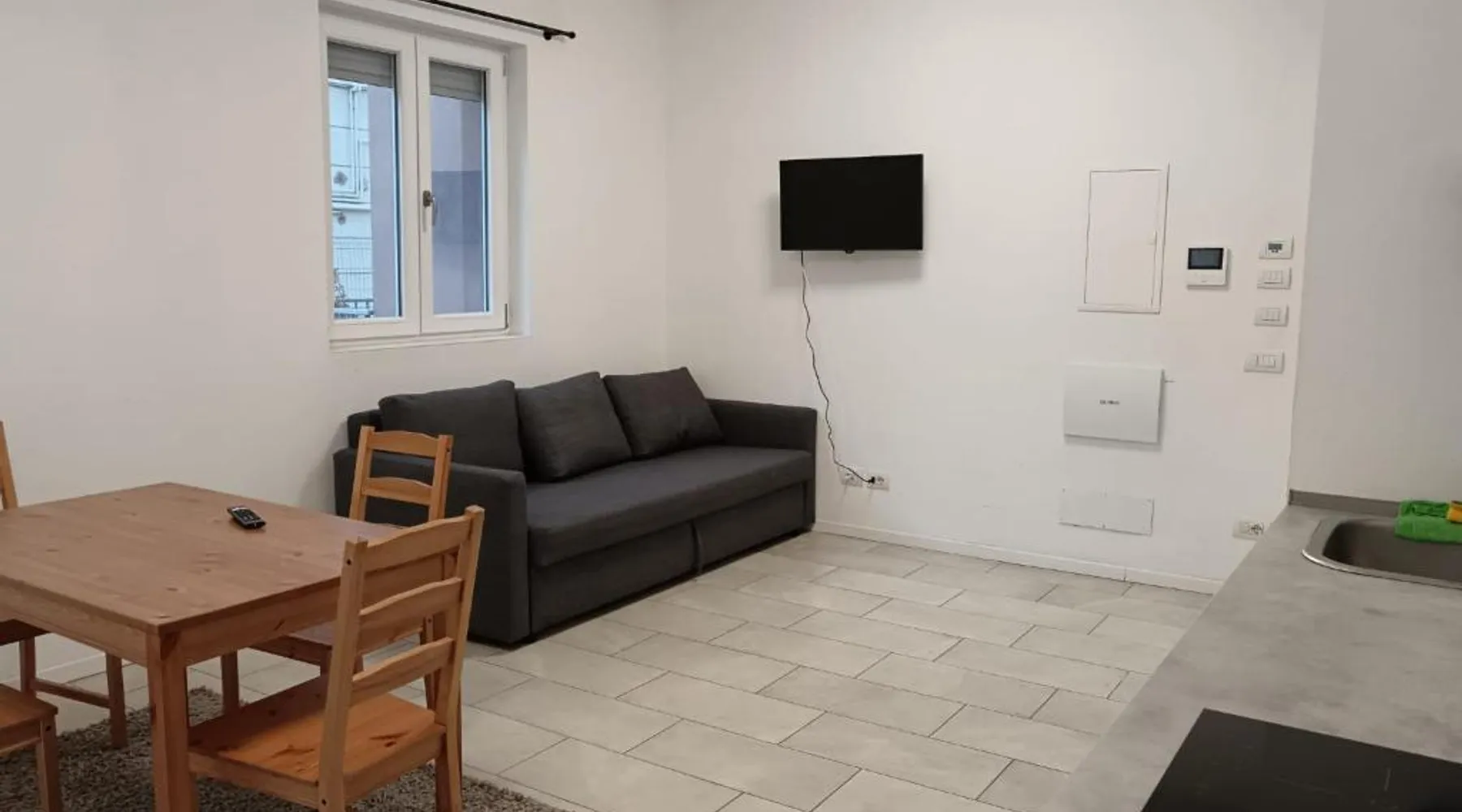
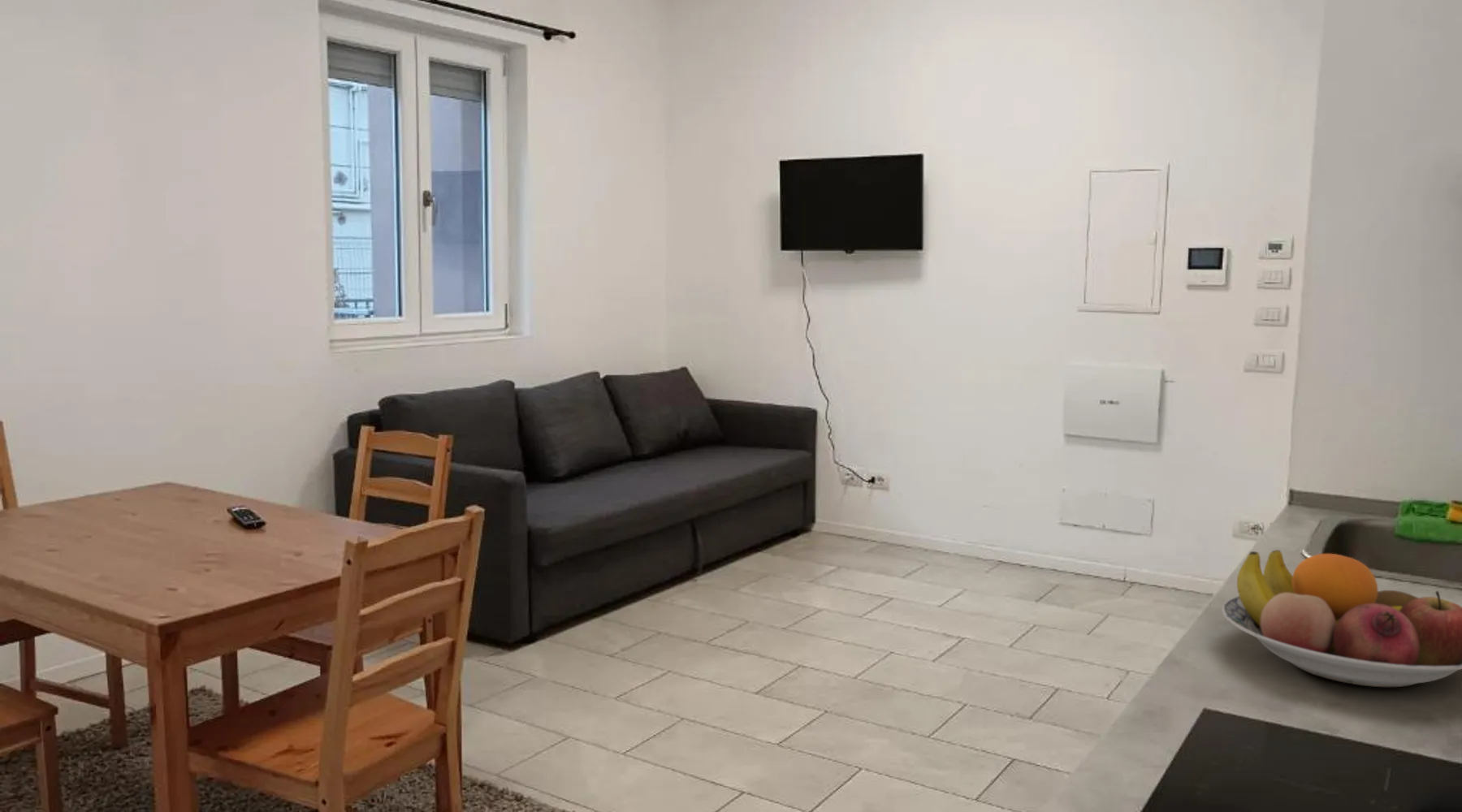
+ fruit bowl [1221,549,1462,688]
